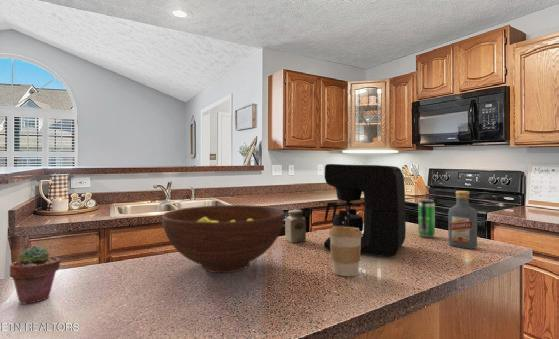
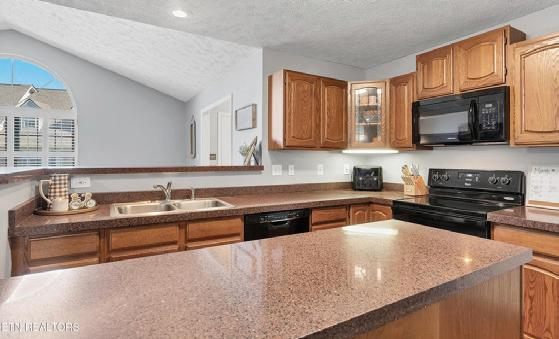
- salt shaker [284,208,307,244]
- coffee cup [328,226,363,277]
- fruit bowl [161,204,285,274]
- coffee maker [323,163,407,258]
- potted succulent [9,245,62,305]
- beverage can [417,198,436,239]
- vodka [448,190,478,250]
